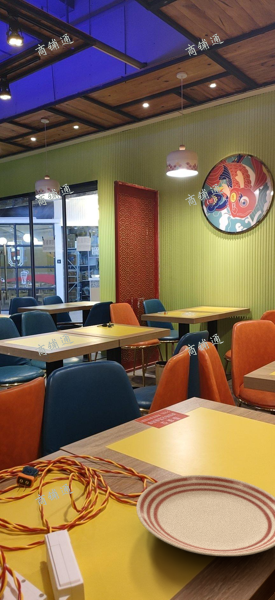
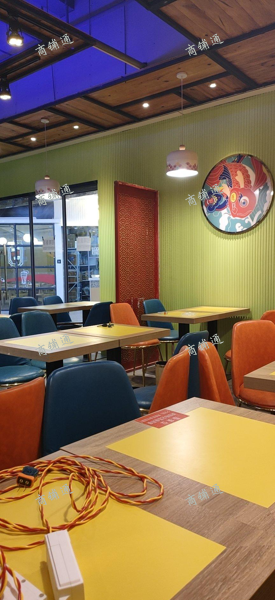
- dinner plate [135,474,275,557]
